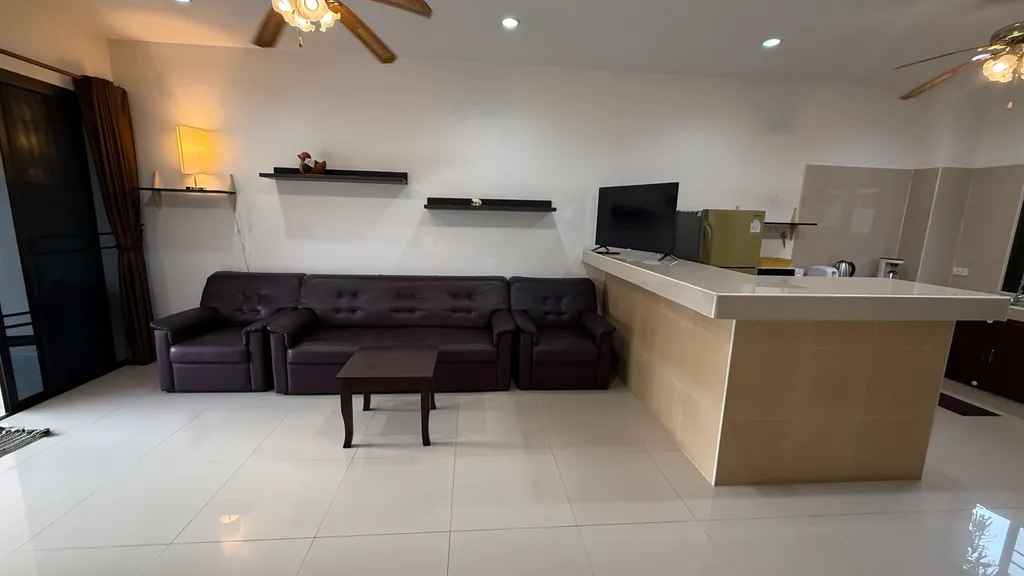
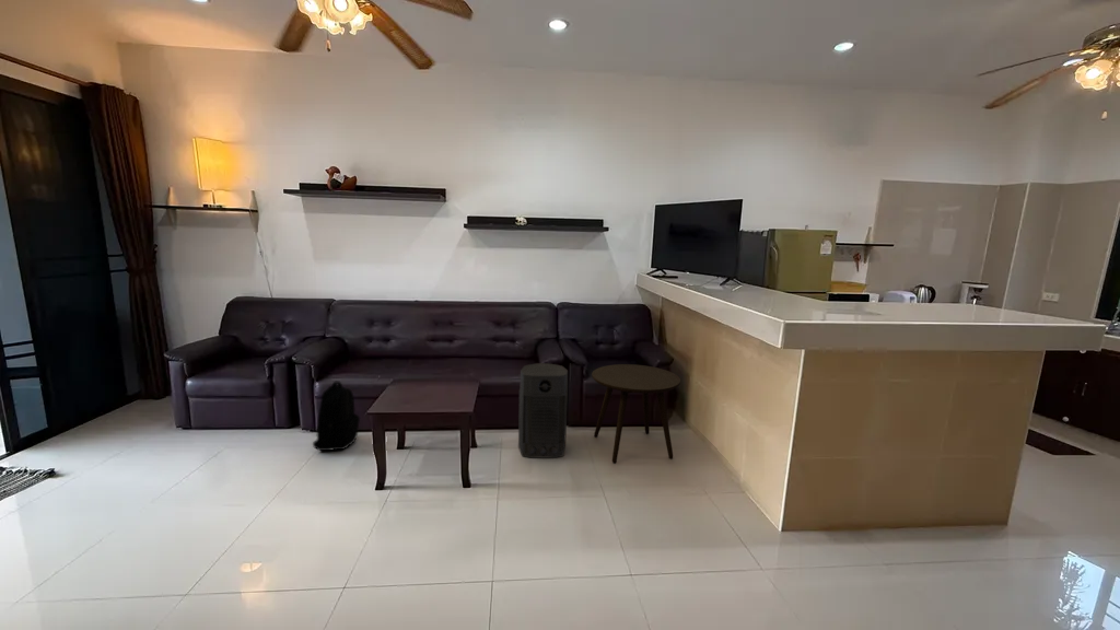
+ backpack [312,381,361,452]
+ air purifier [517,362,569,459]
+ side table [591,363,681,465]
